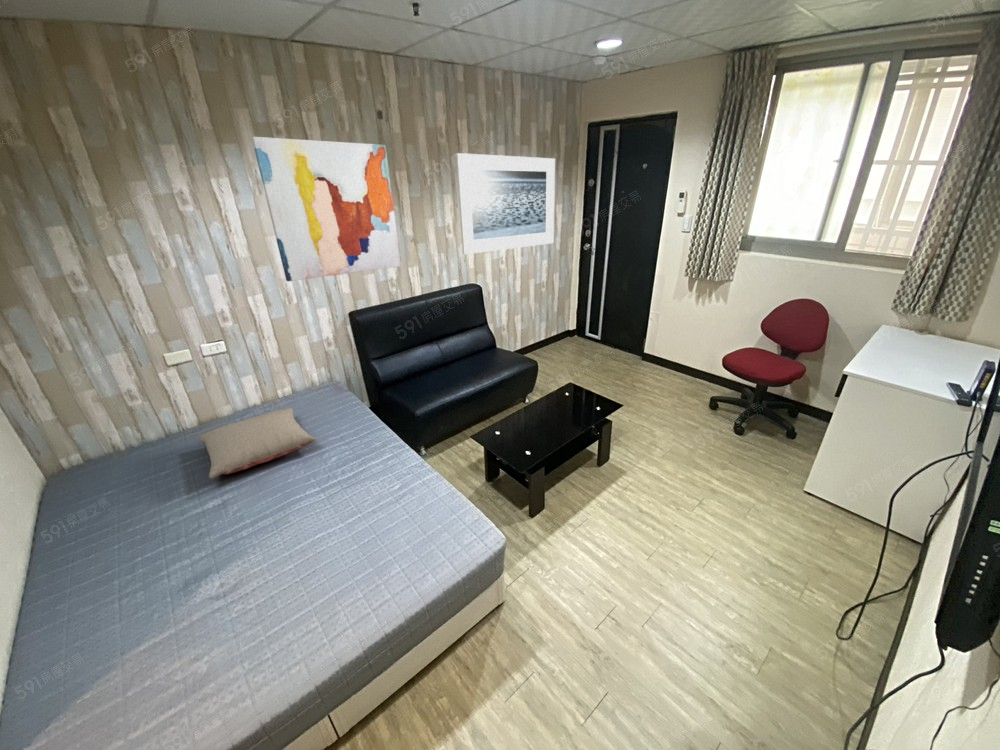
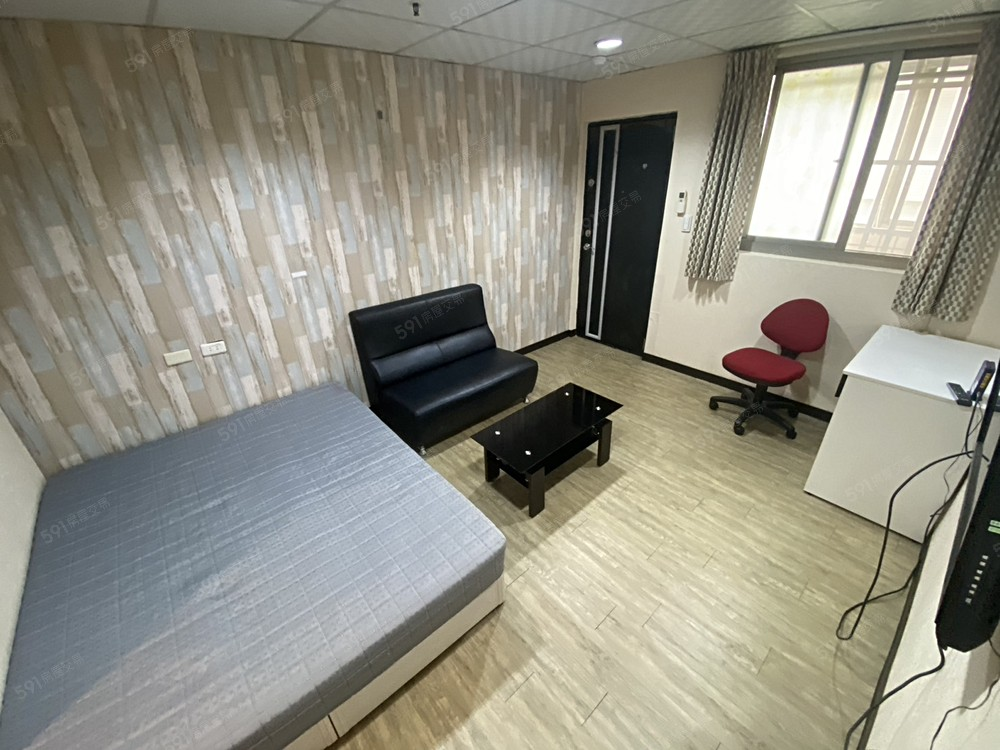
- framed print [455,152,556,255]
- wall art [251,136,402,282]
- pillow [197,407,317,480]
